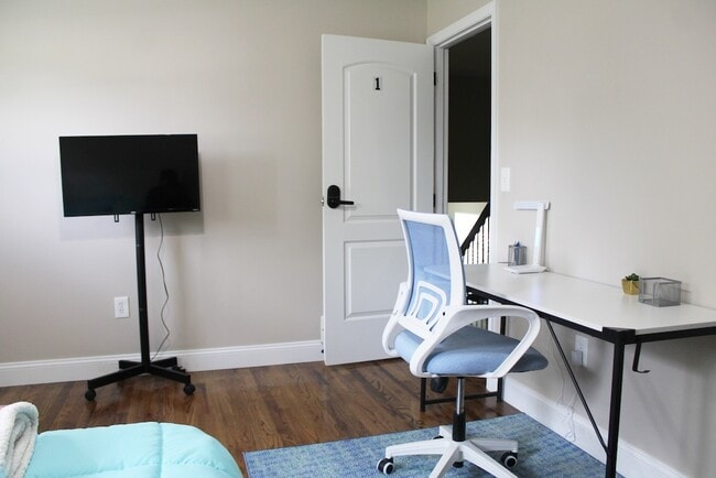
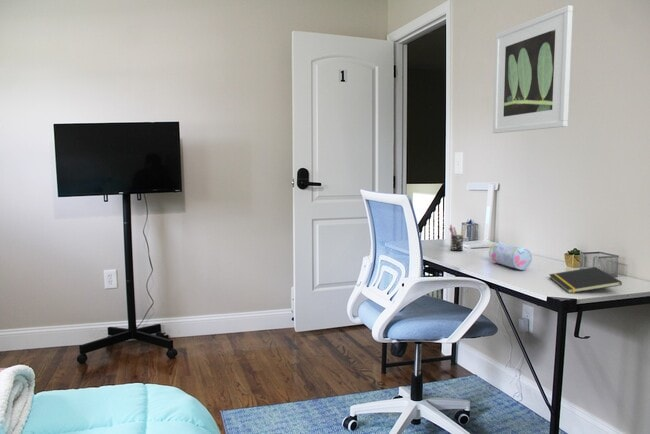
+ pencil case [488,240,533,271]
+ pen holder [448,224,466,252]
+ notepad [548,266,623,294]
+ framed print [492,4,574,134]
